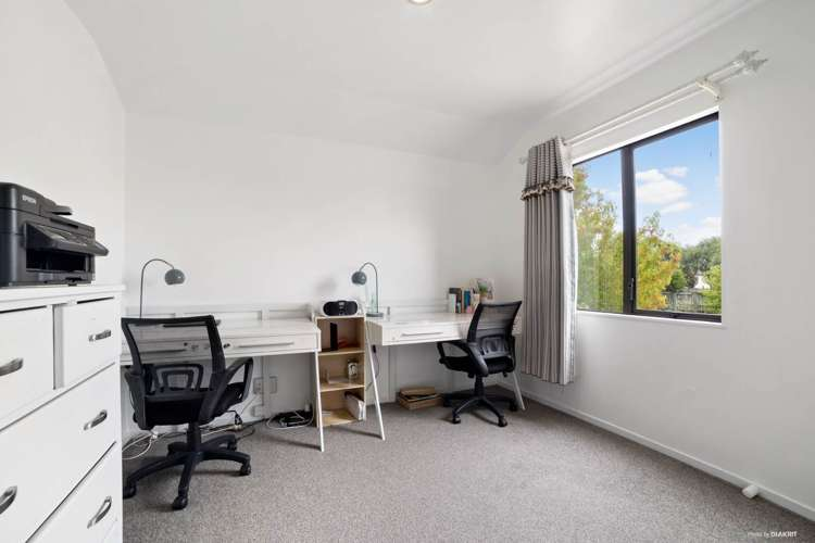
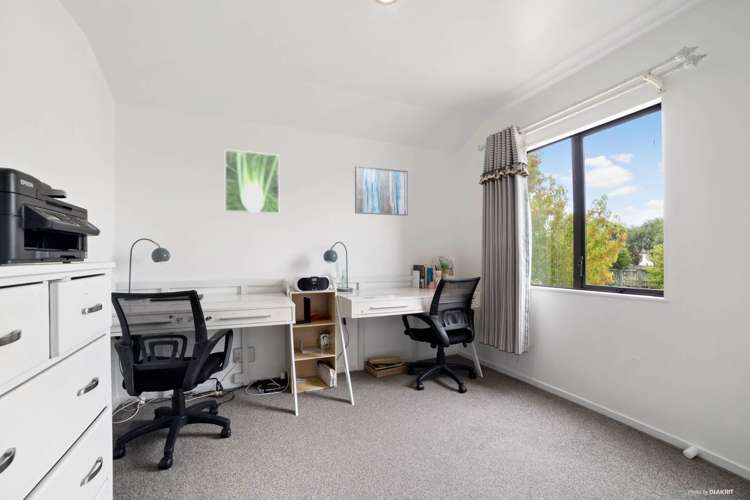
+ wall art [354,165,409,217]
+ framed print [224,148,280,215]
